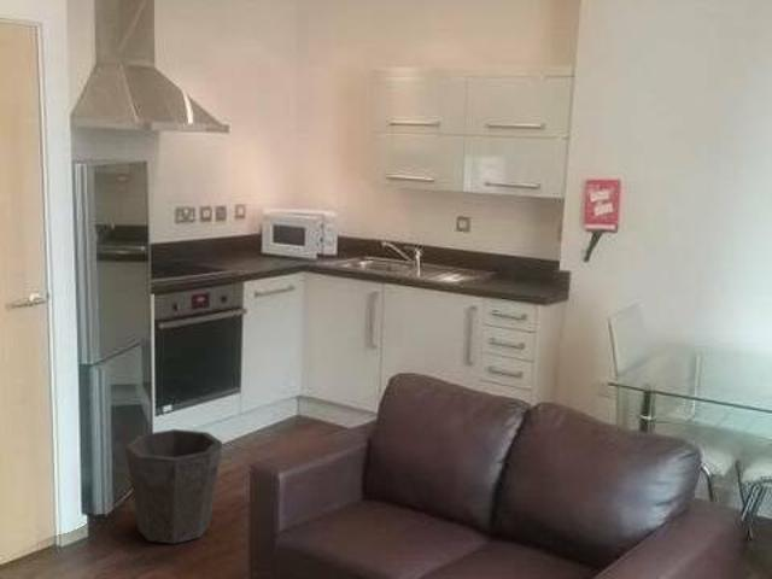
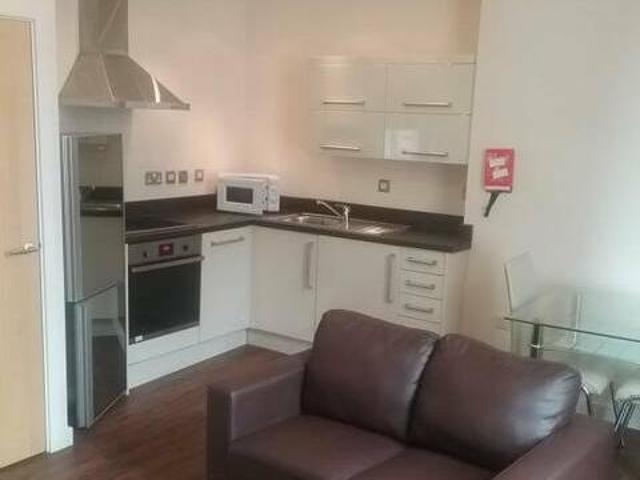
- waste bin [124,428,224,545]
